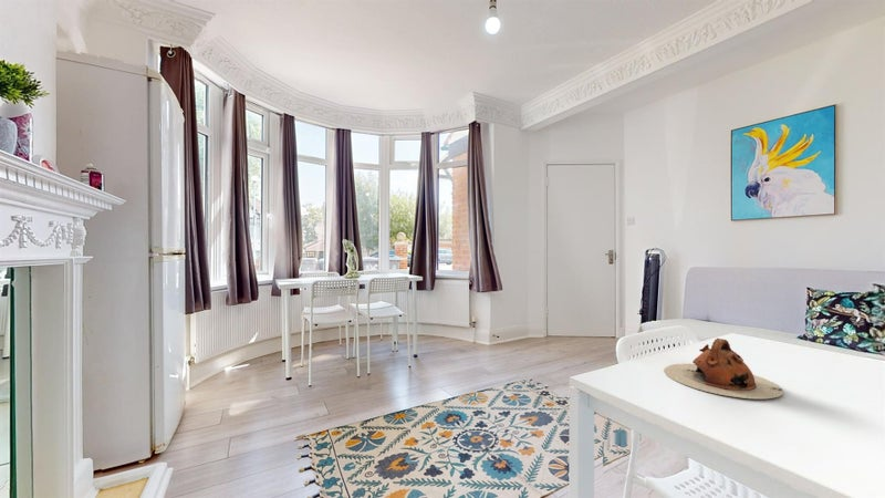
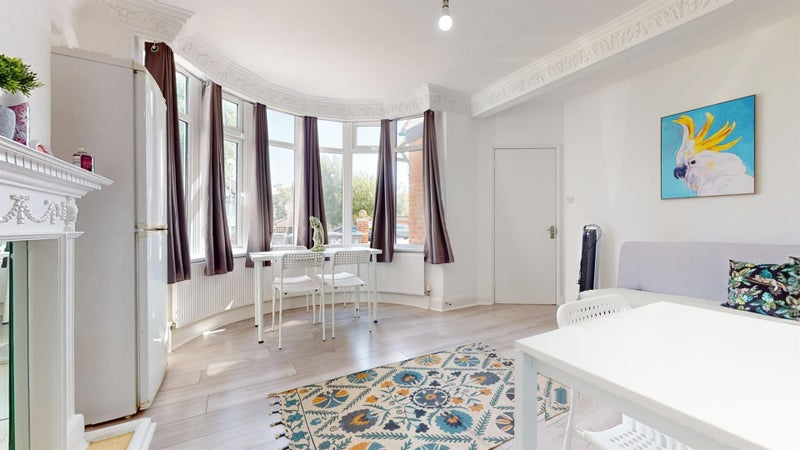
- teapot [663,338,784,400]
